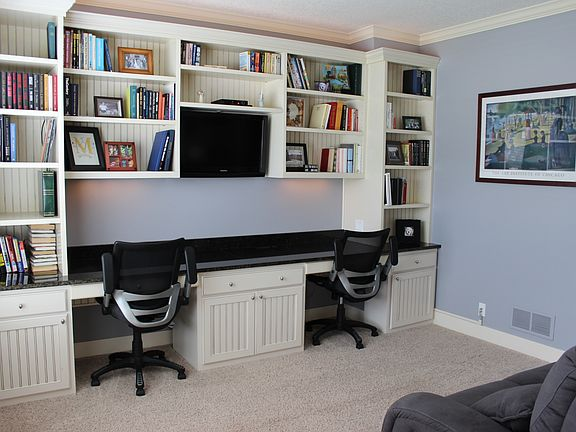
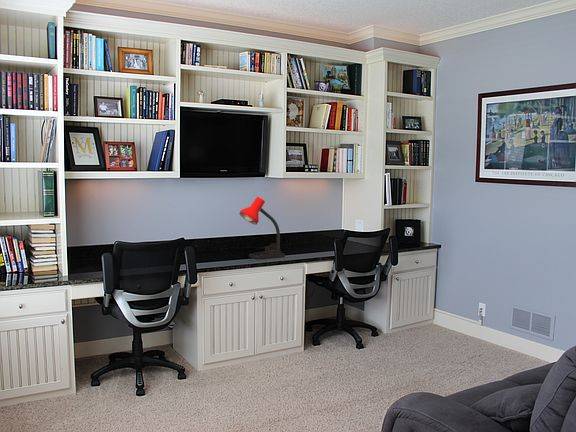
+ desk lamp [239,196,286,260]
